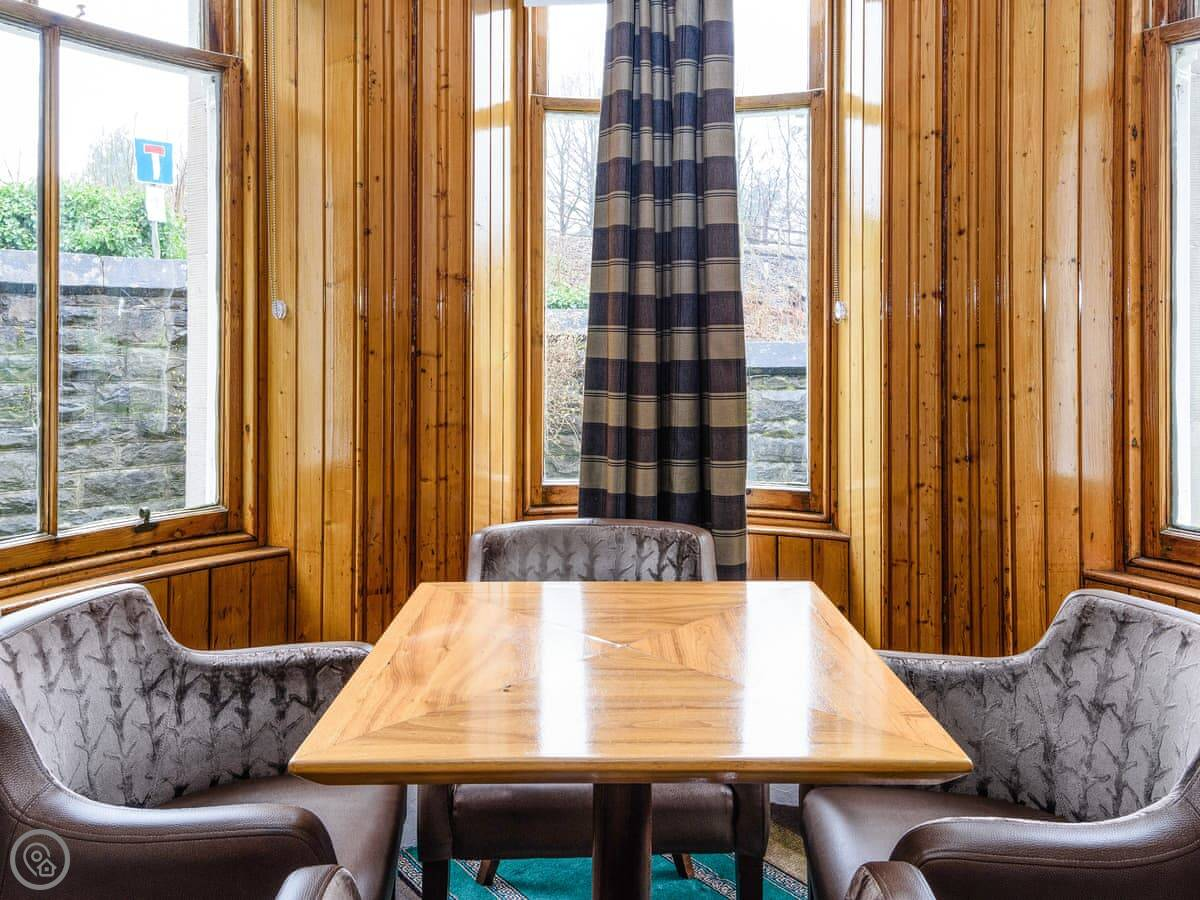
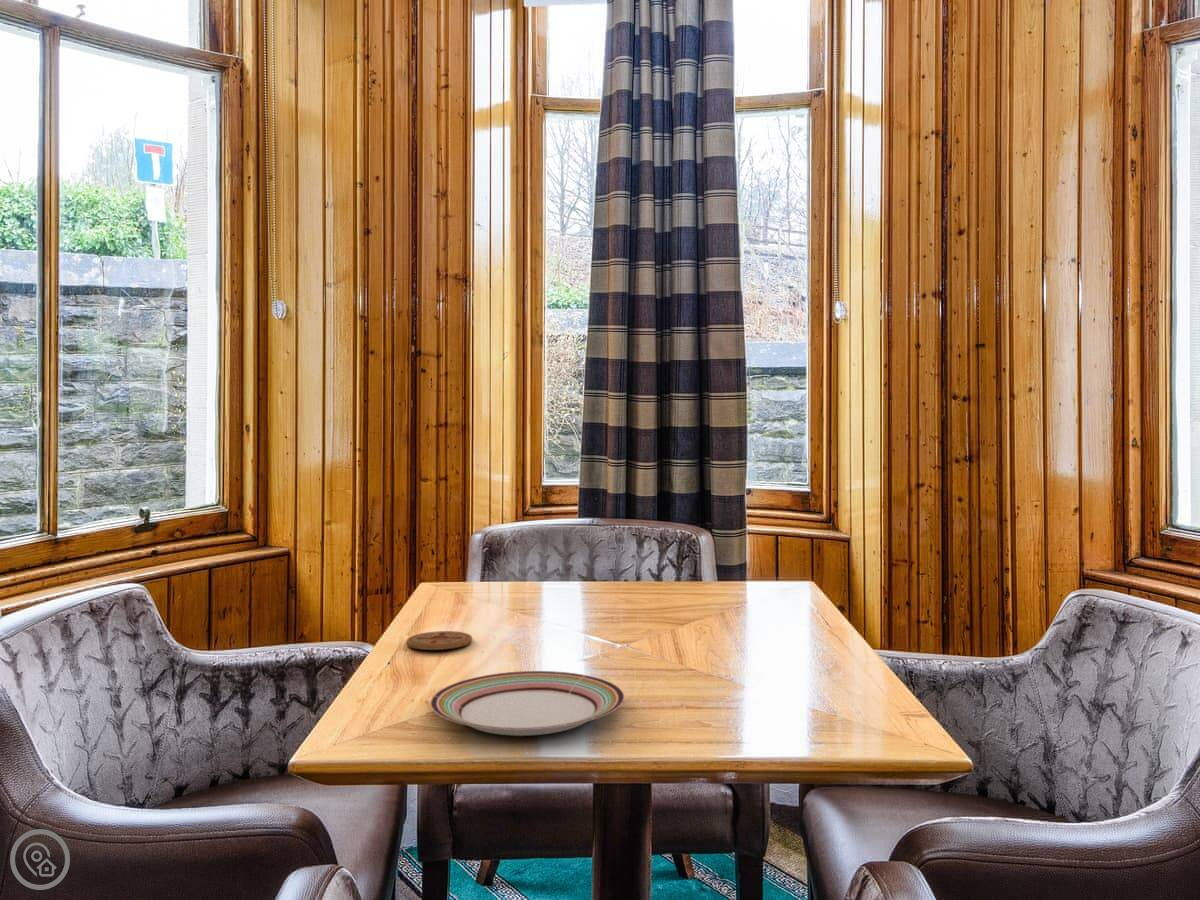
+ plate [429,670,625,737]
+ coaster [405,630,473,651]
